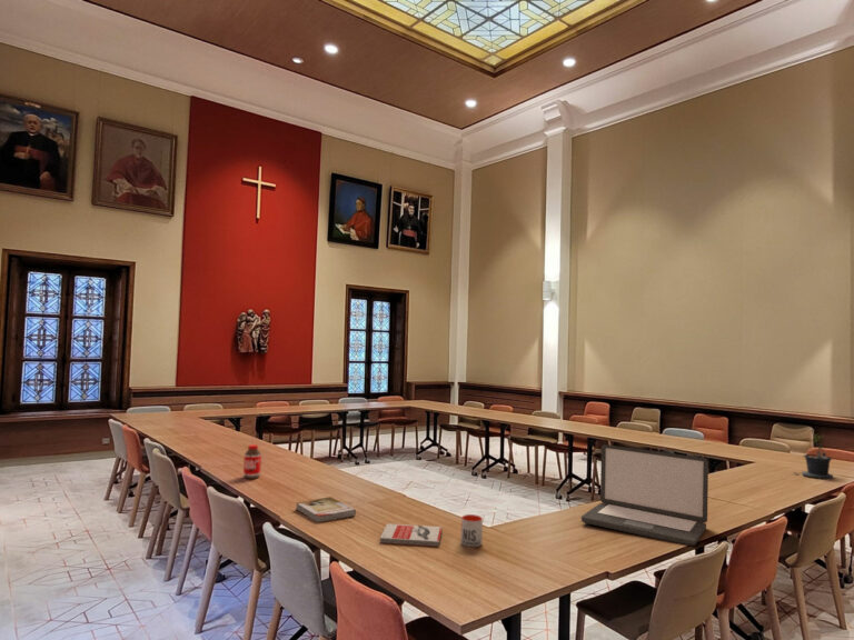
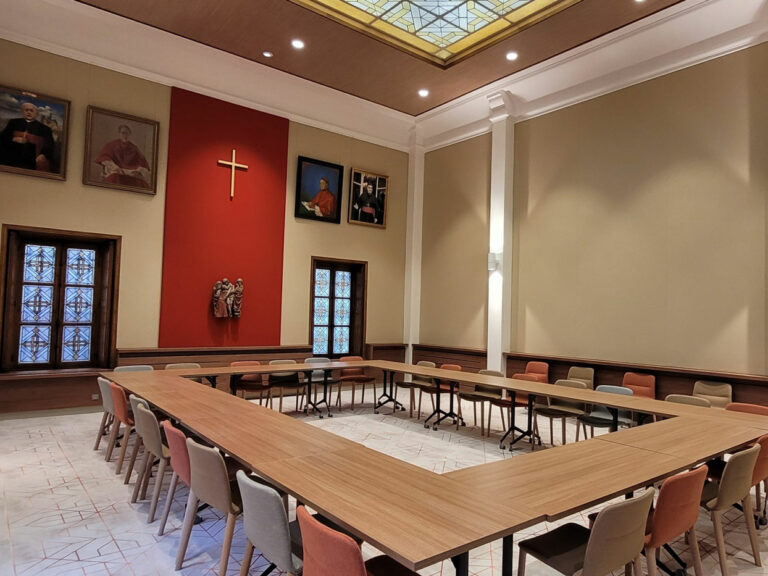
- potted plant [792,428,834,480]
- laptop [580,443,709,547]
- book [379,522,444,548]
- book [295,496,357,523]
- mug [459,513,484,548]
- bottle [242,443,262,480]
